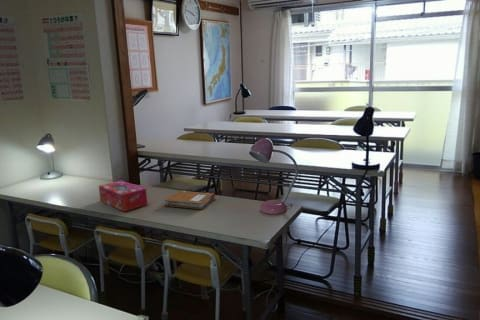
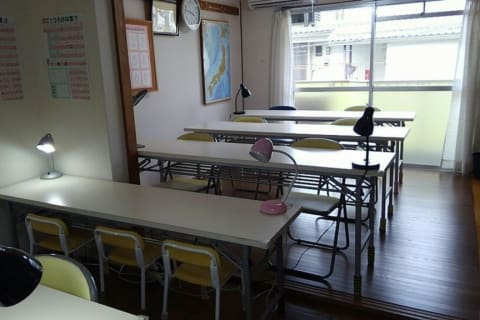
- tissue box [98,180,148,213]
- notebook [163,190,217,210]
